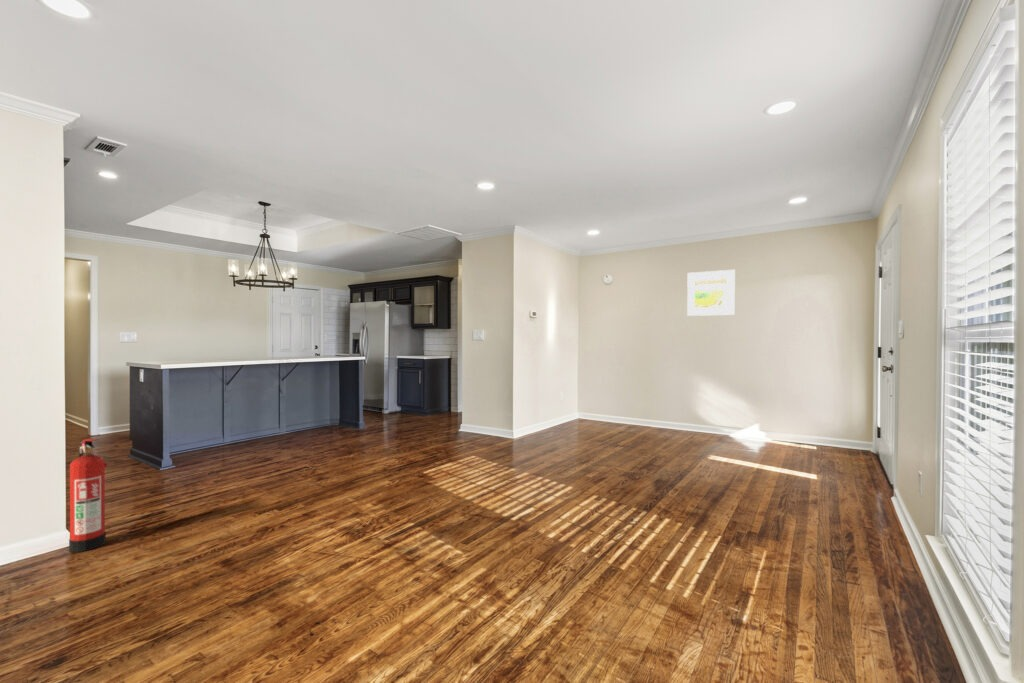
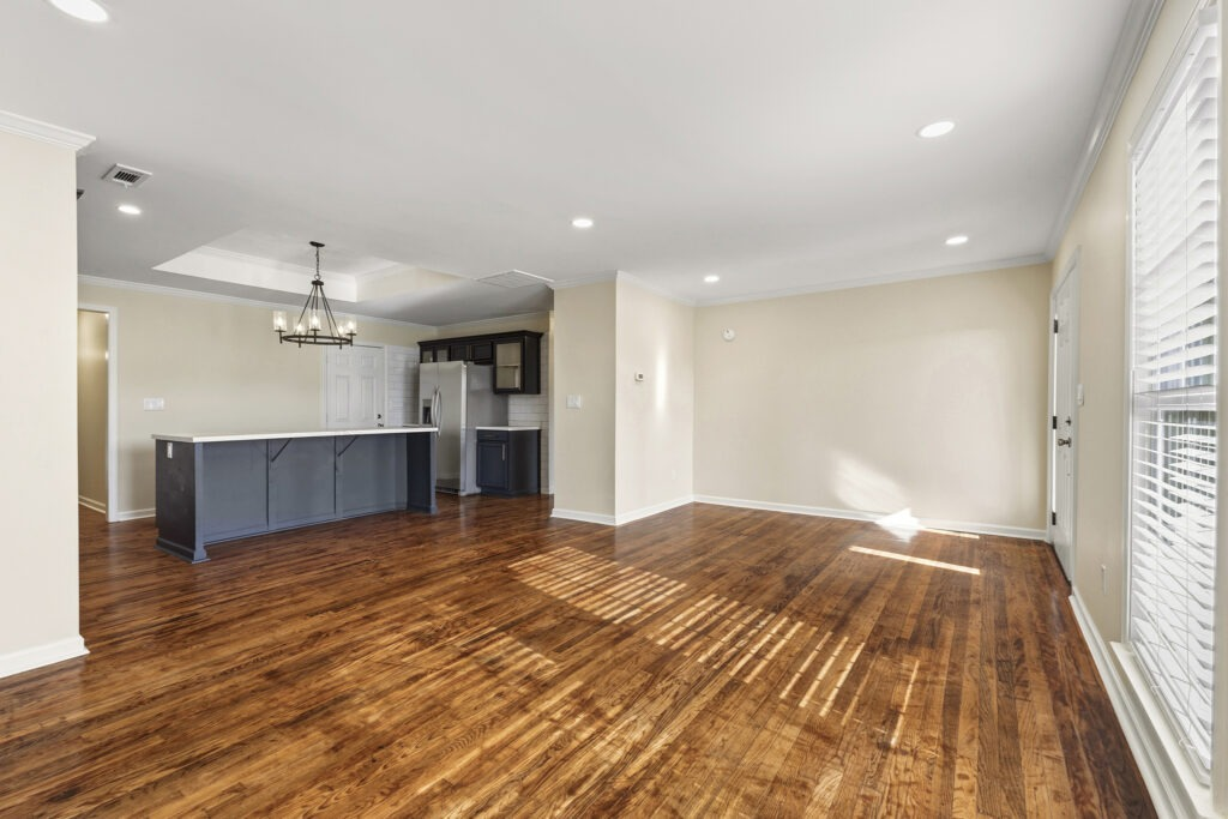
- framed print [686,269,736,317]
- fire extinguisher [68,437,109,553]
